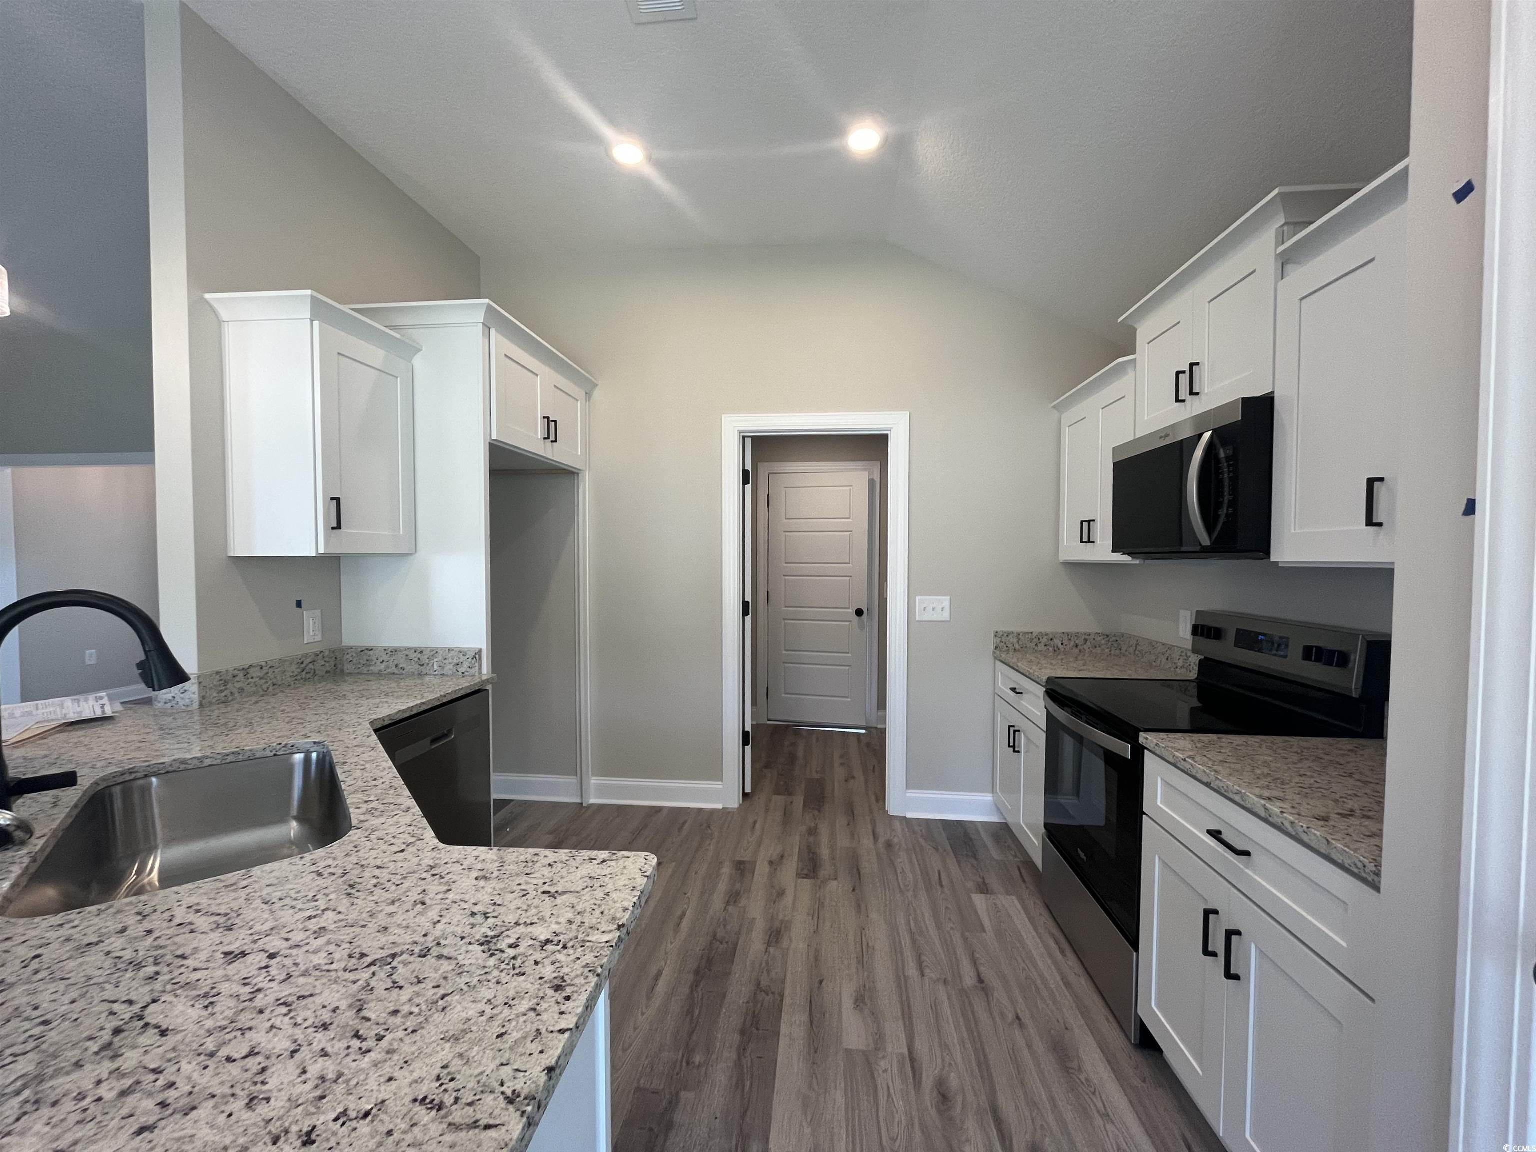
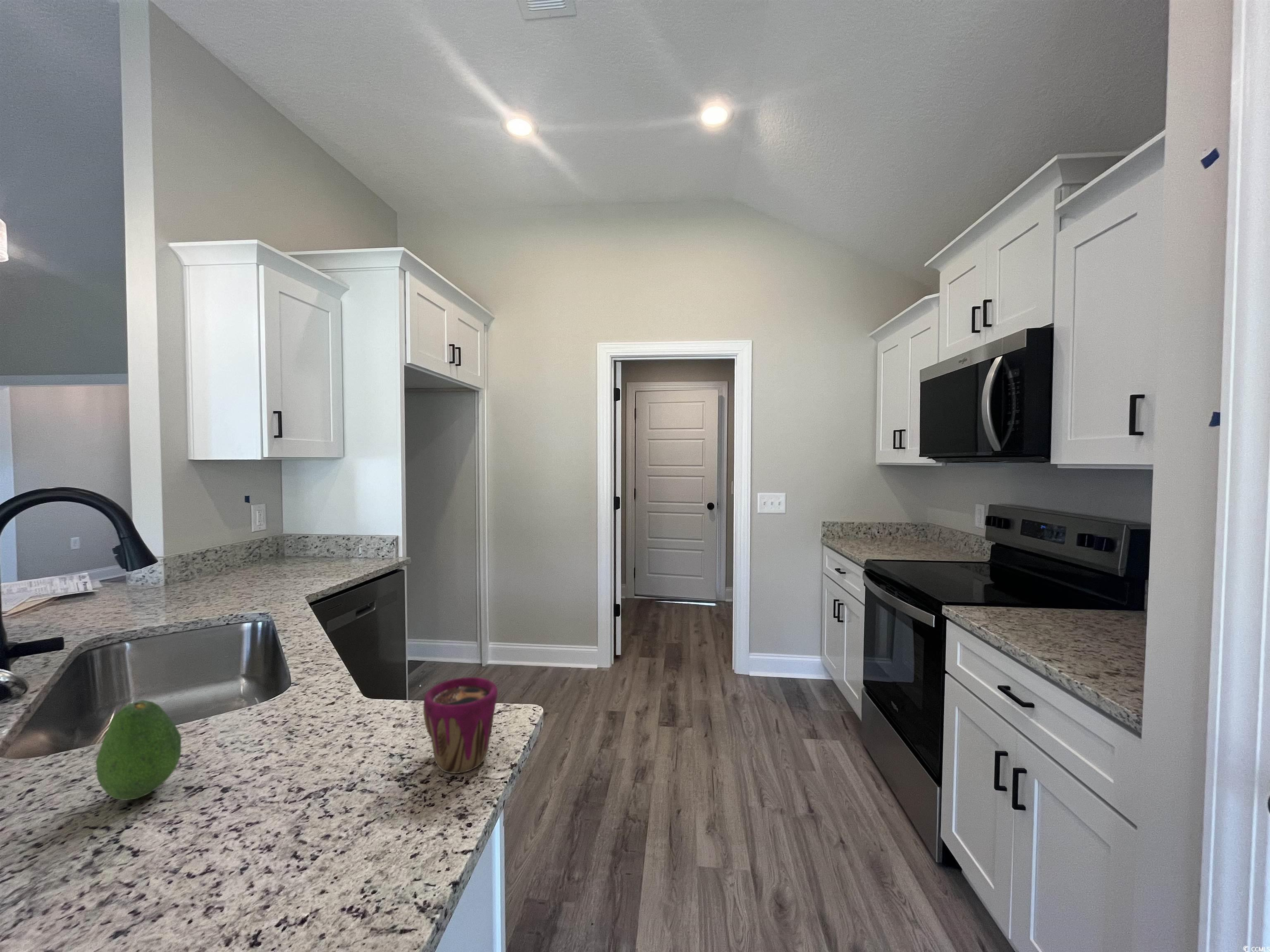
+ cup [423,677,498,774]
+ fruit [95,700,181,801]
